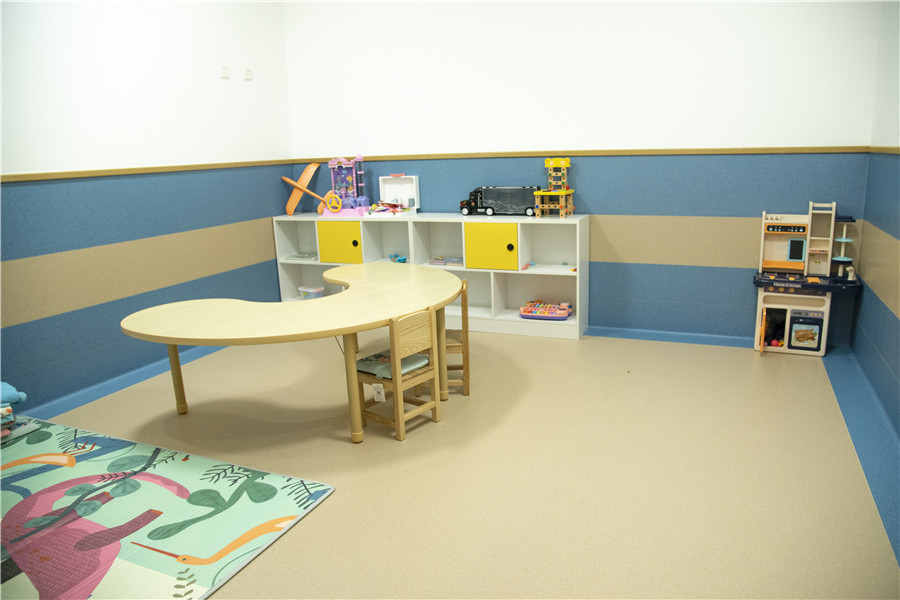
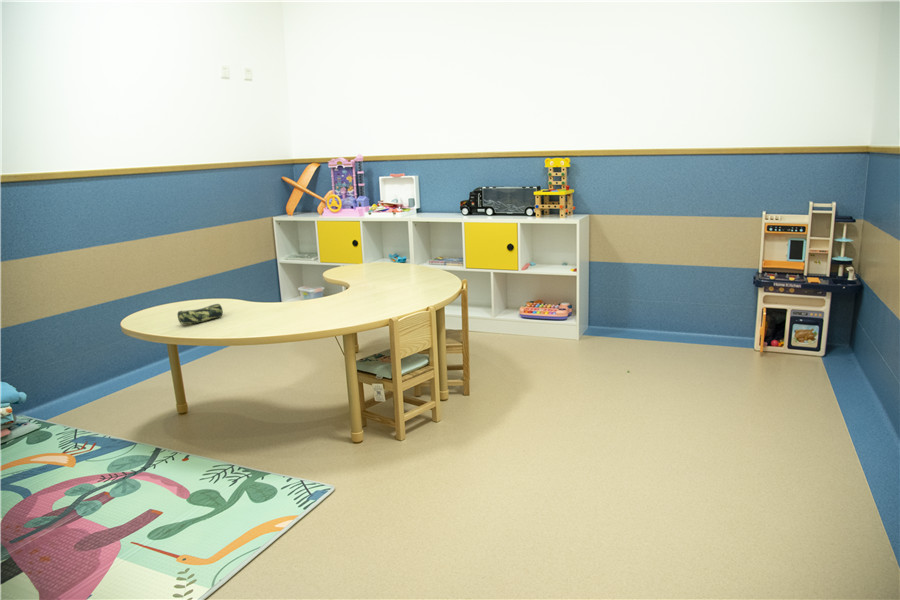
+ pencil case [177,303,224,325]
